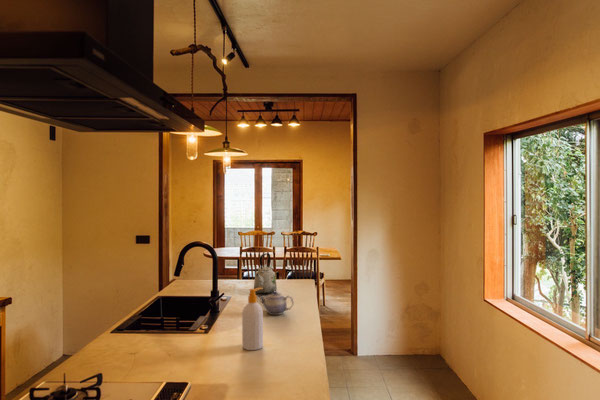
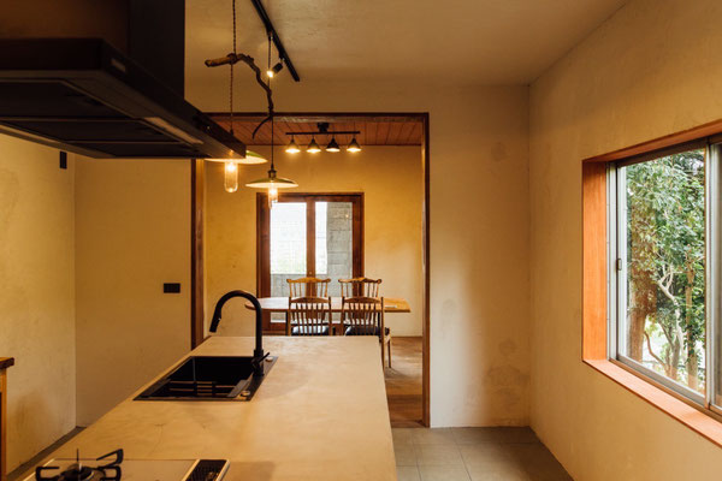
- teapot [258,290,295,316]
- soap bottle [241,288,264,351]
- kettle [253,252,278,295]
